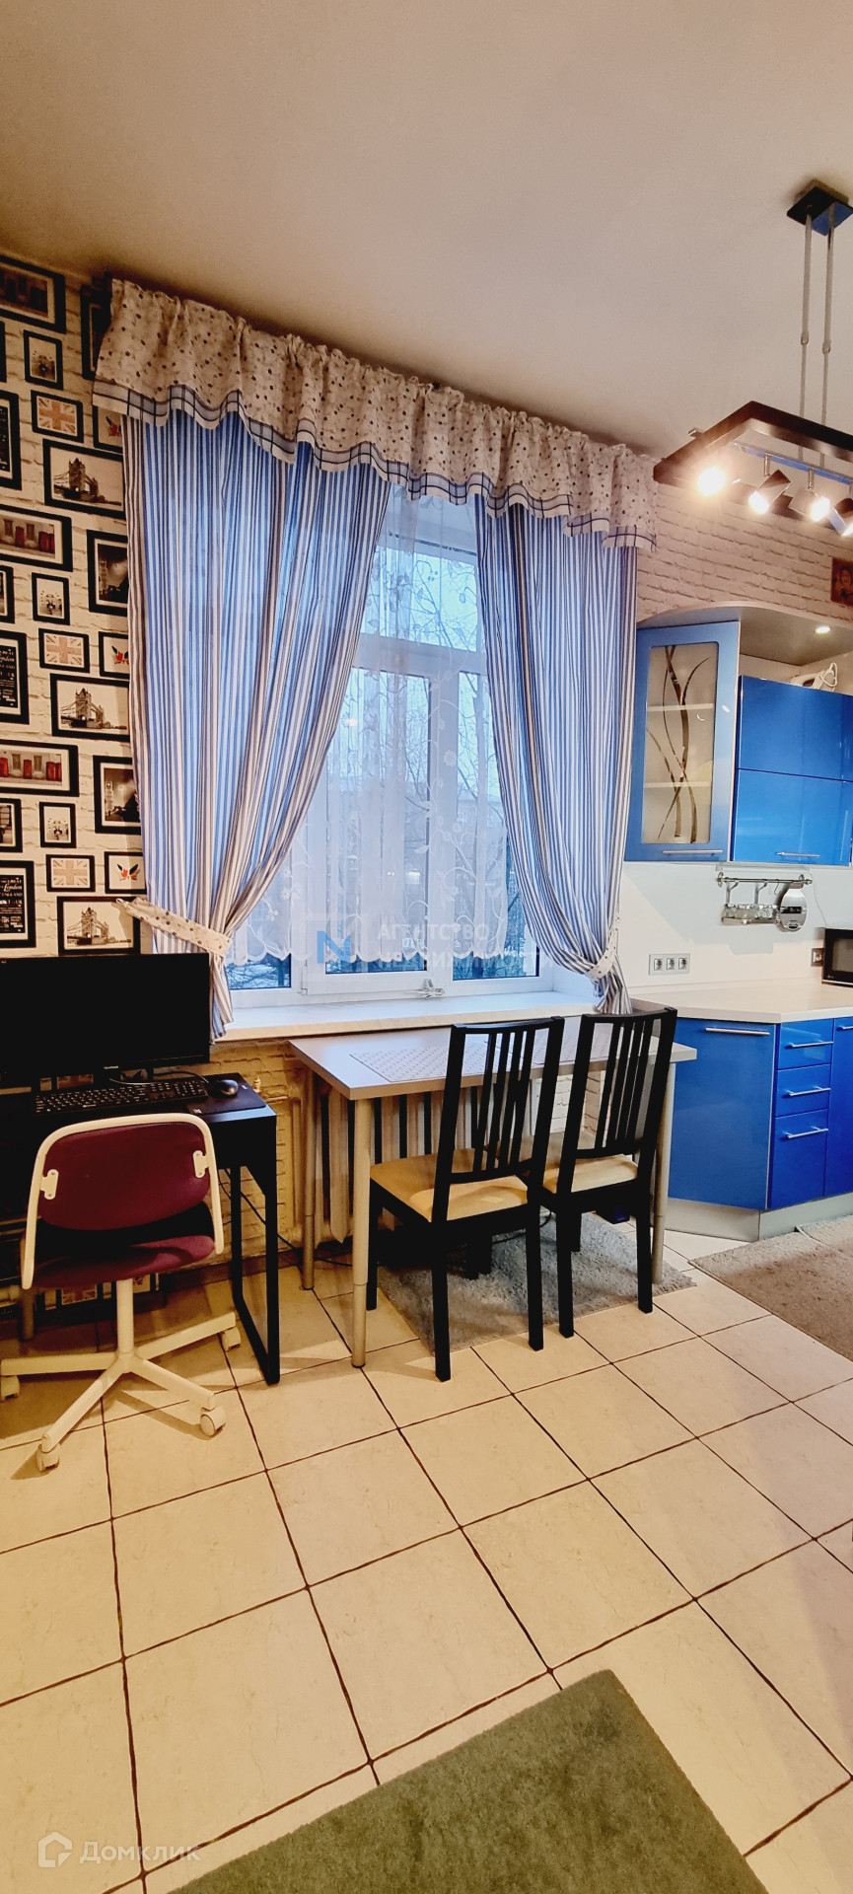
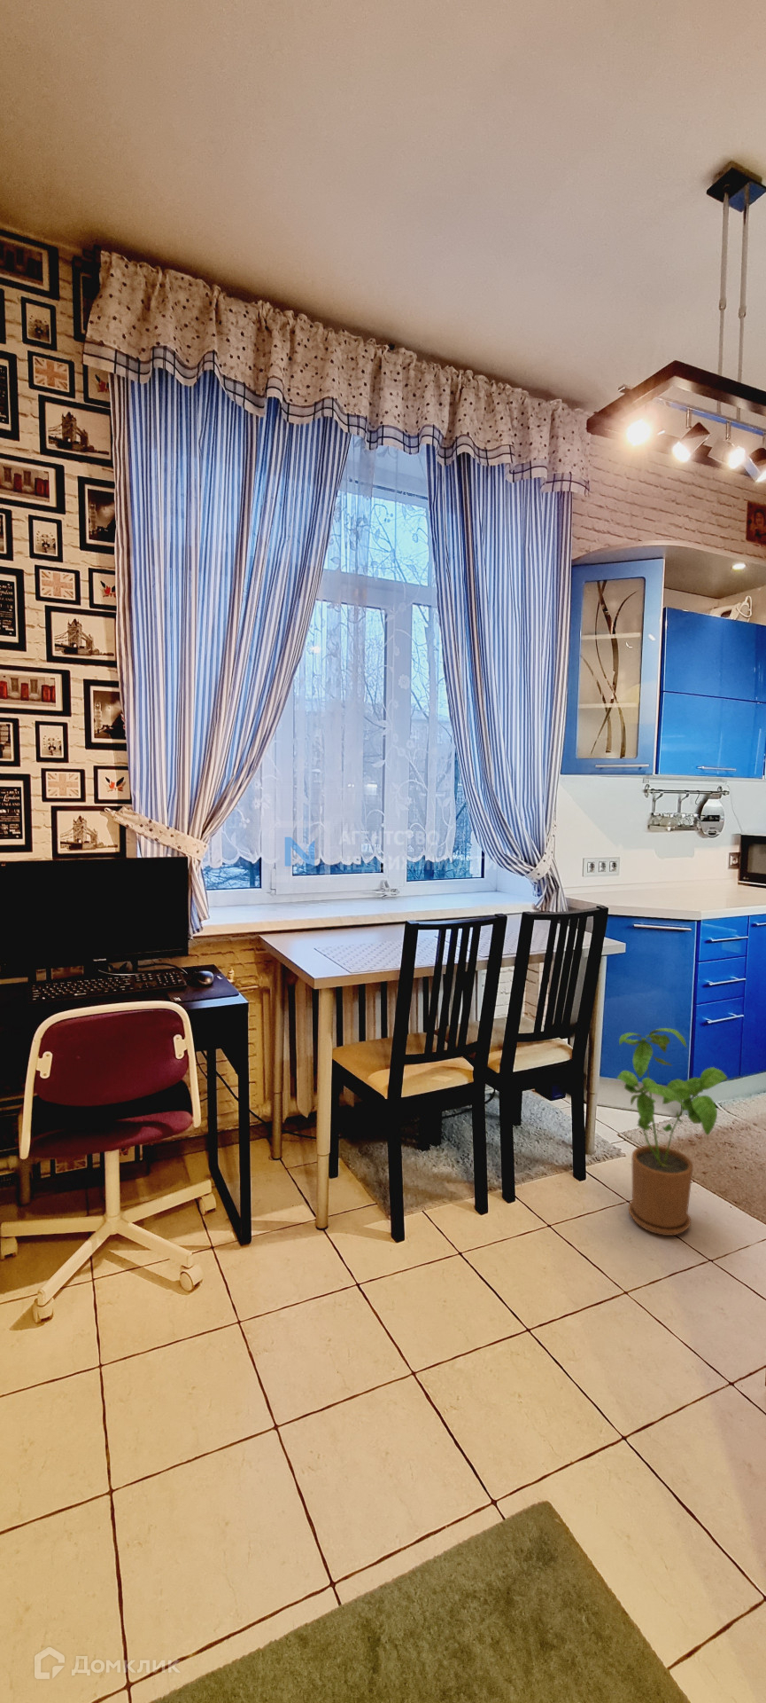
+ house plant [616,1027,729,1236]
